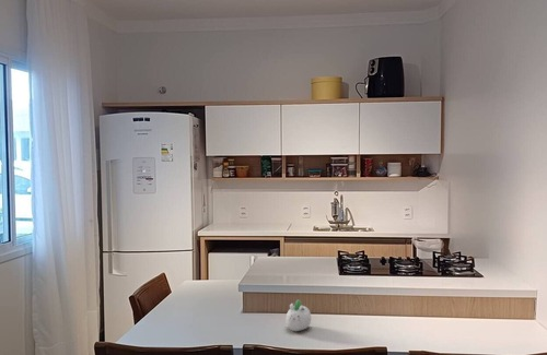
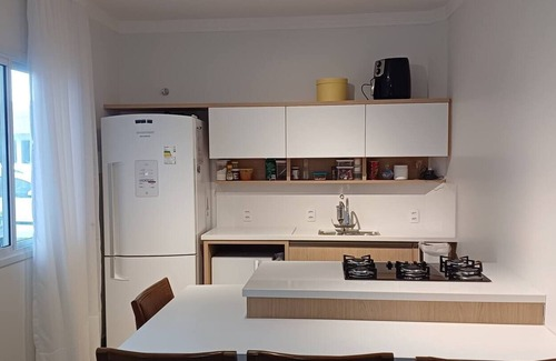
- succulent planter [284,298,312,332]
